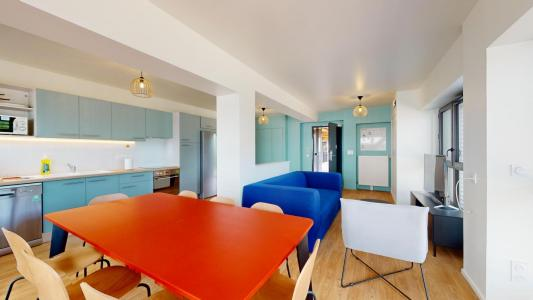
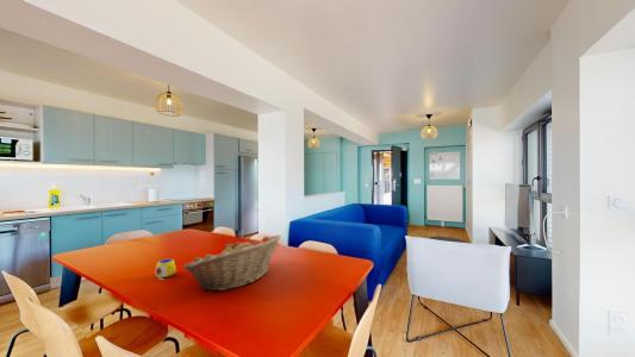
+ mug [155,258,178,281]
+ fruit basket [182,234,282,293]
